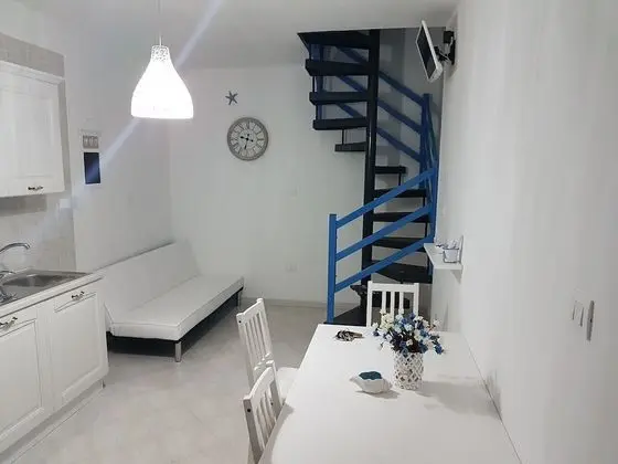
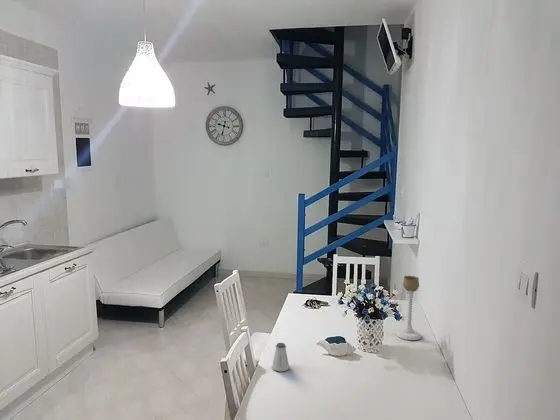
+ candle holder [395,275,422,341]
+ saltshaker [271,342,290,372]
